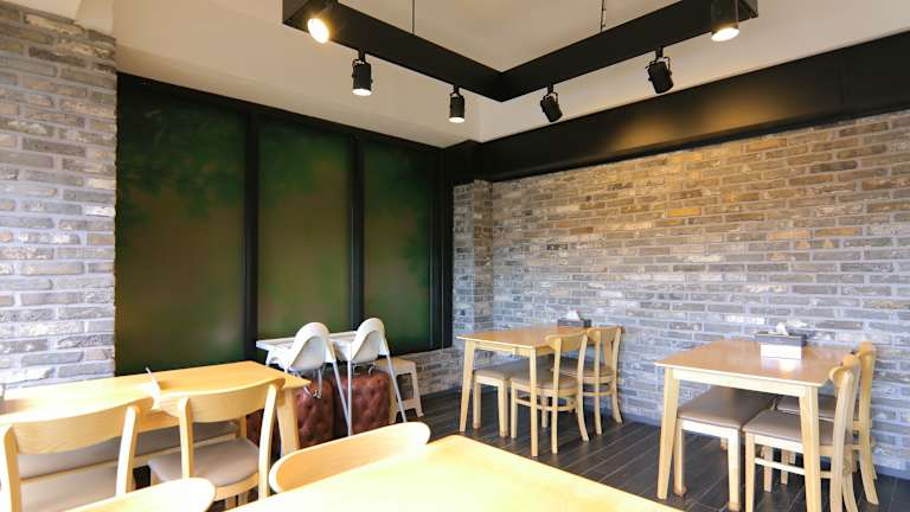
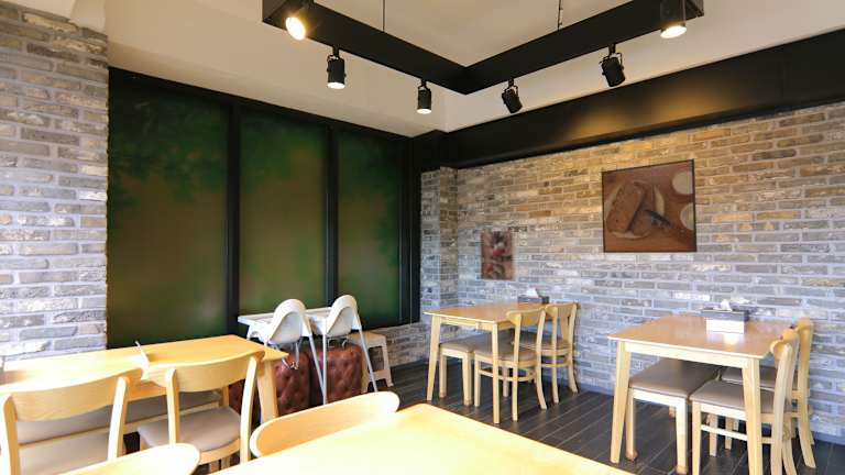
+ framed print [479,229,516,283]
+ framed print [601,158,699,254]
